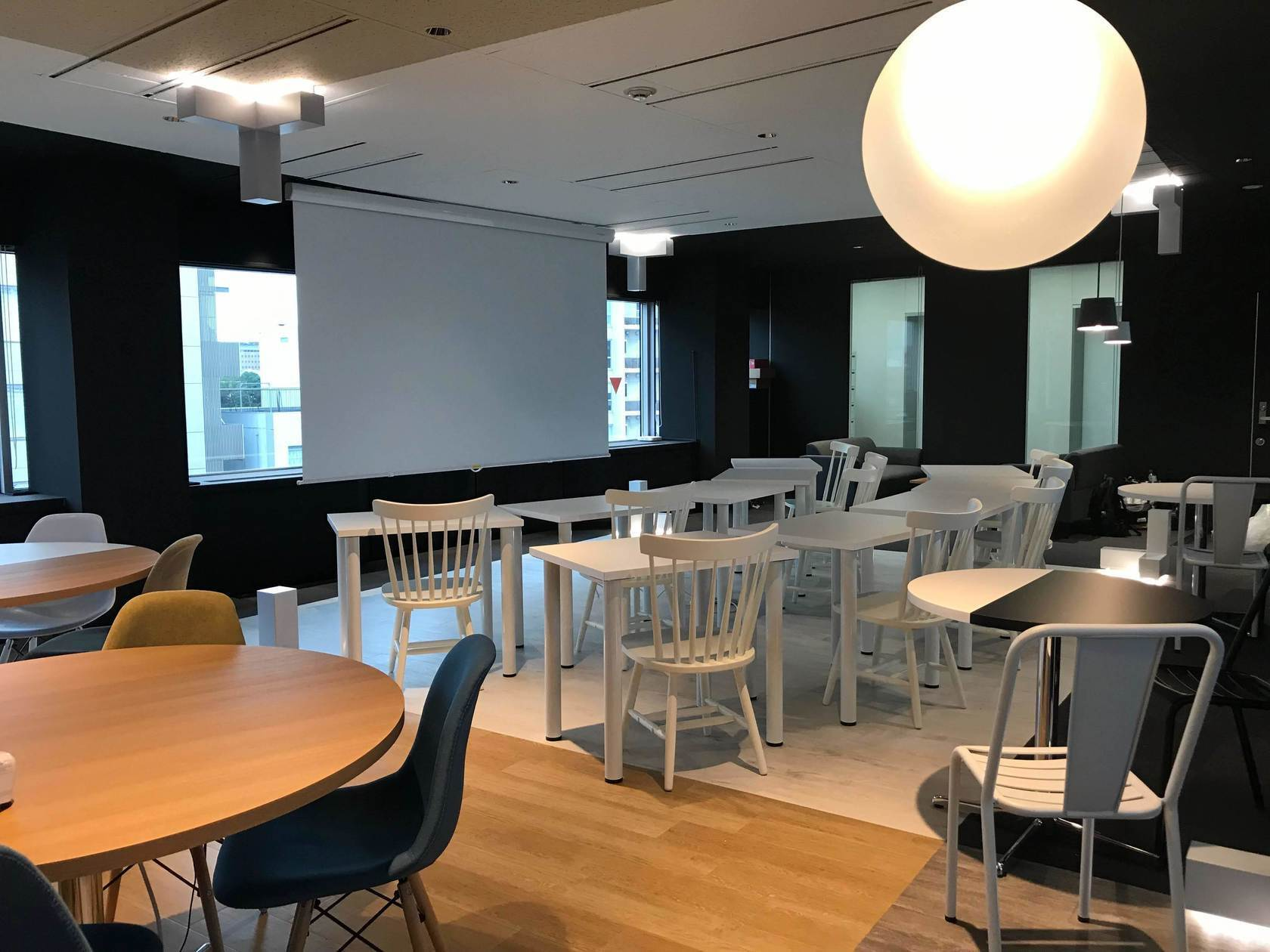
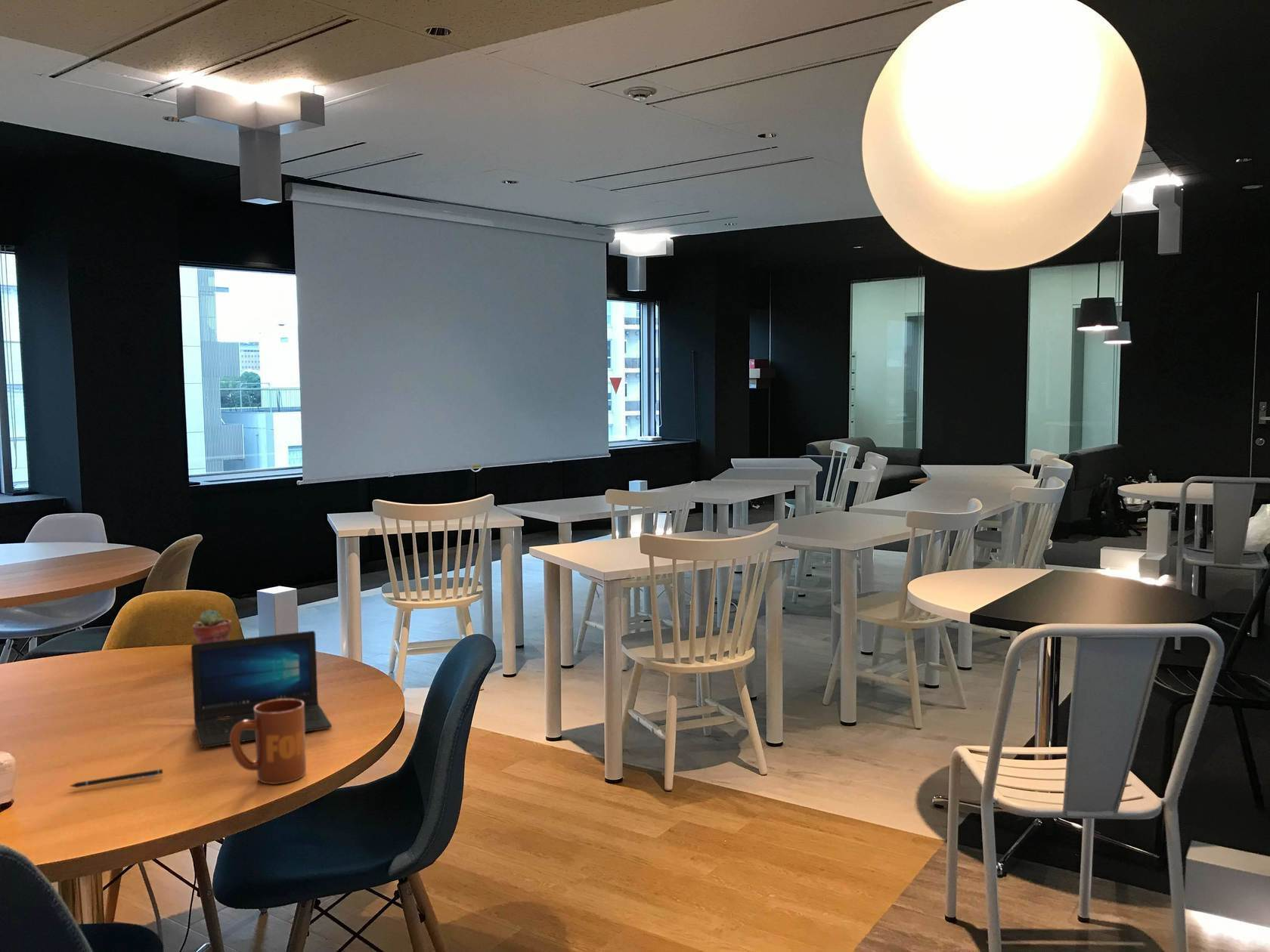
+ mug [230,699,307,785]
+ laptop [190,630,333,749]
+ potted succulent [192,608,233,644]
+ pen [68,768,163,788]
